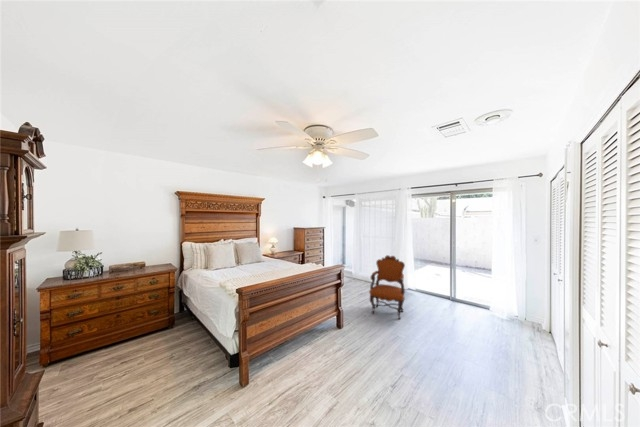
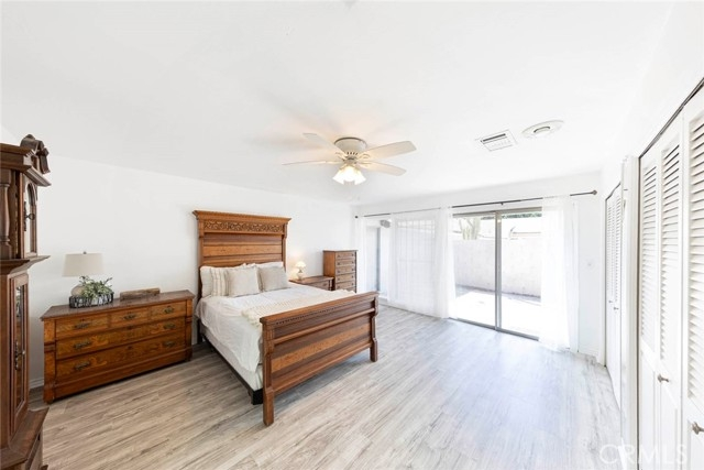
- armchair [368,254,406,320]
